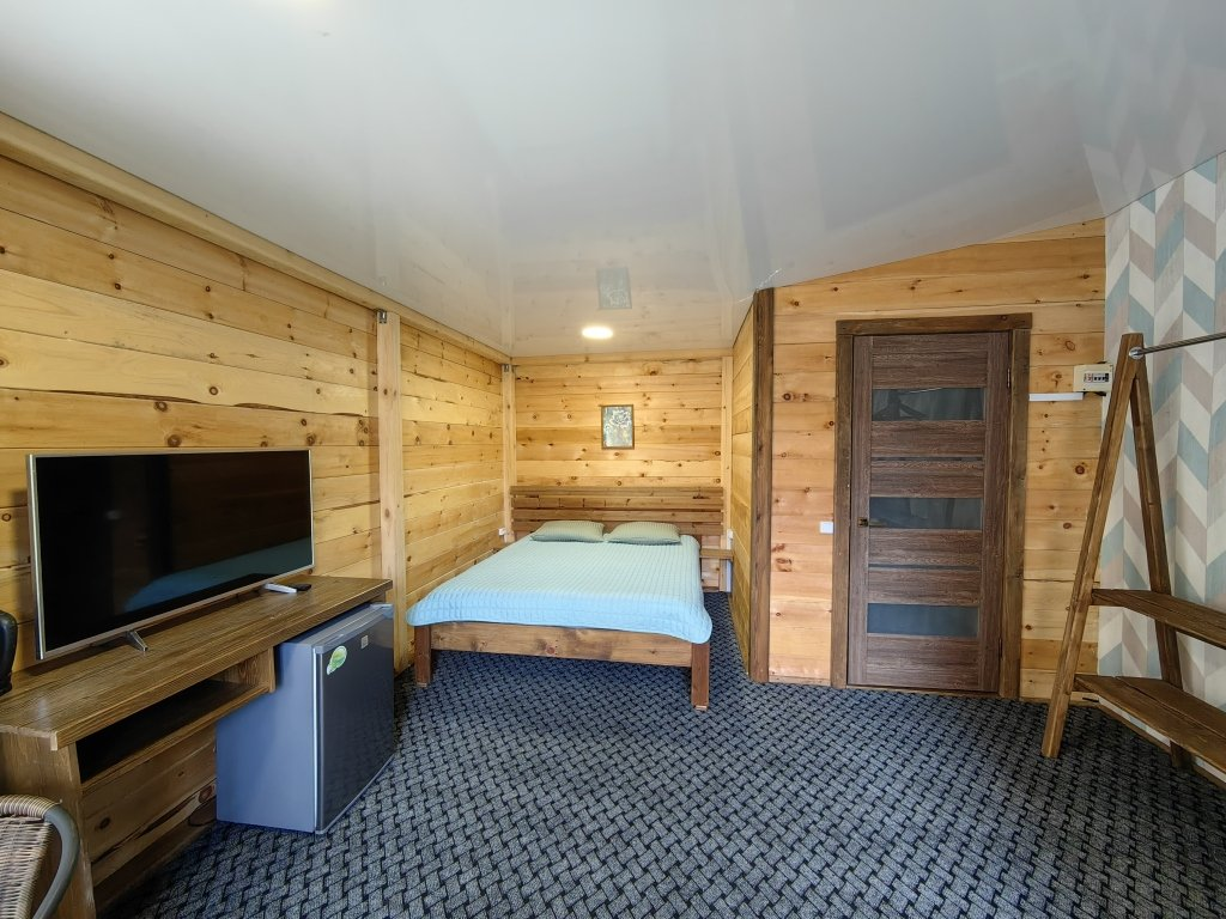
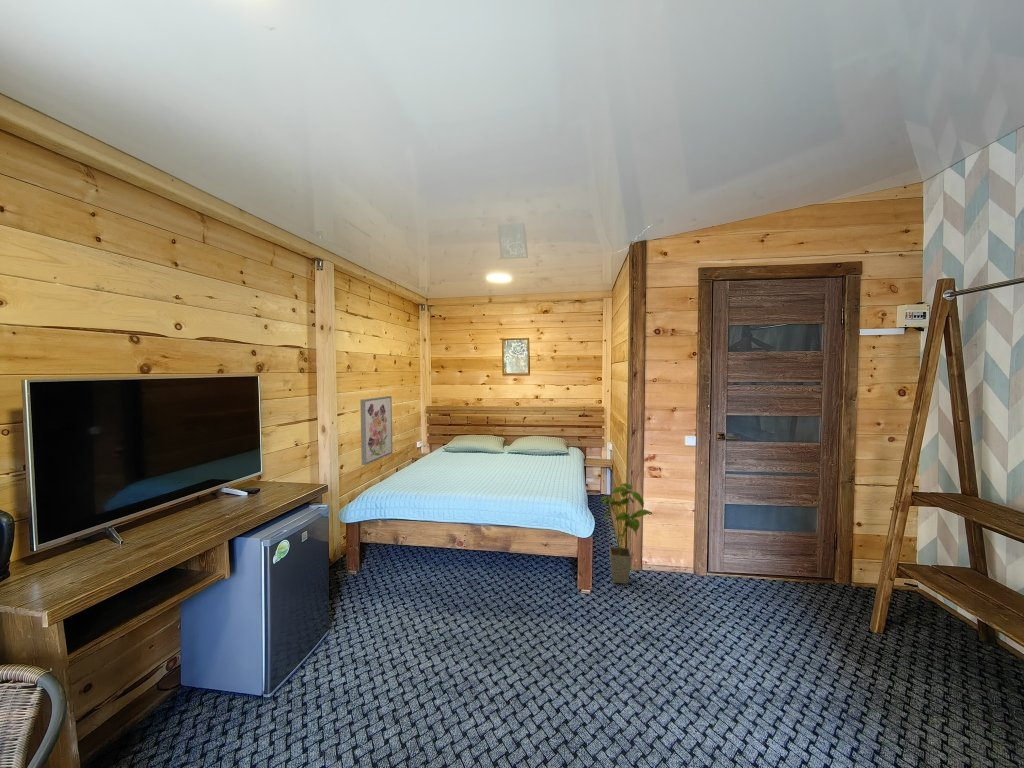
+ wall art [359,395,393,466]
+ house plant [599,482,654,585]
